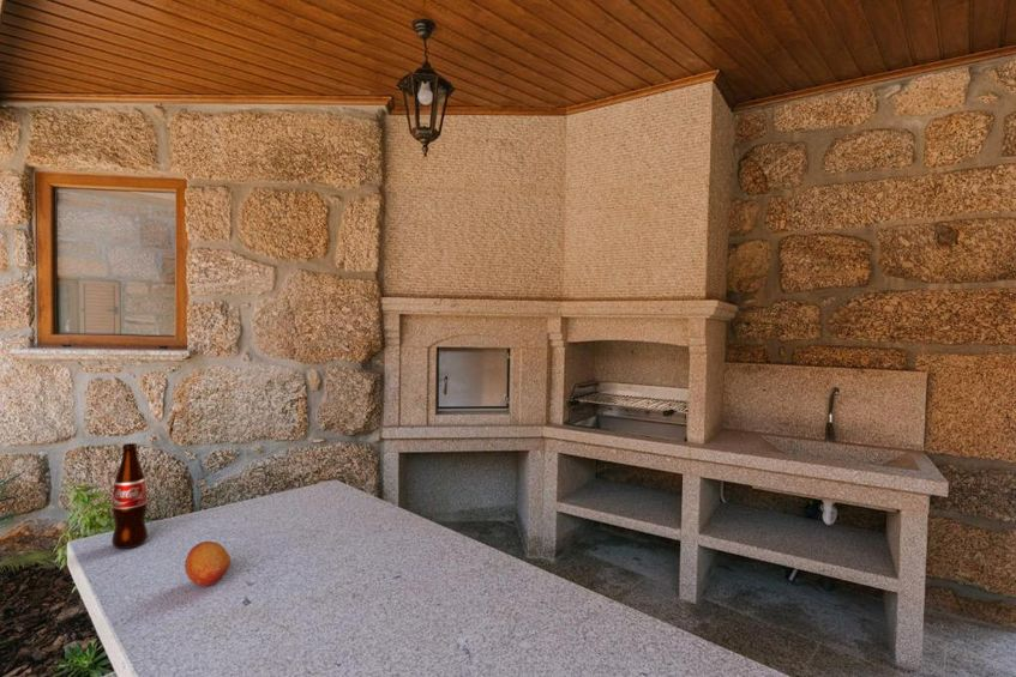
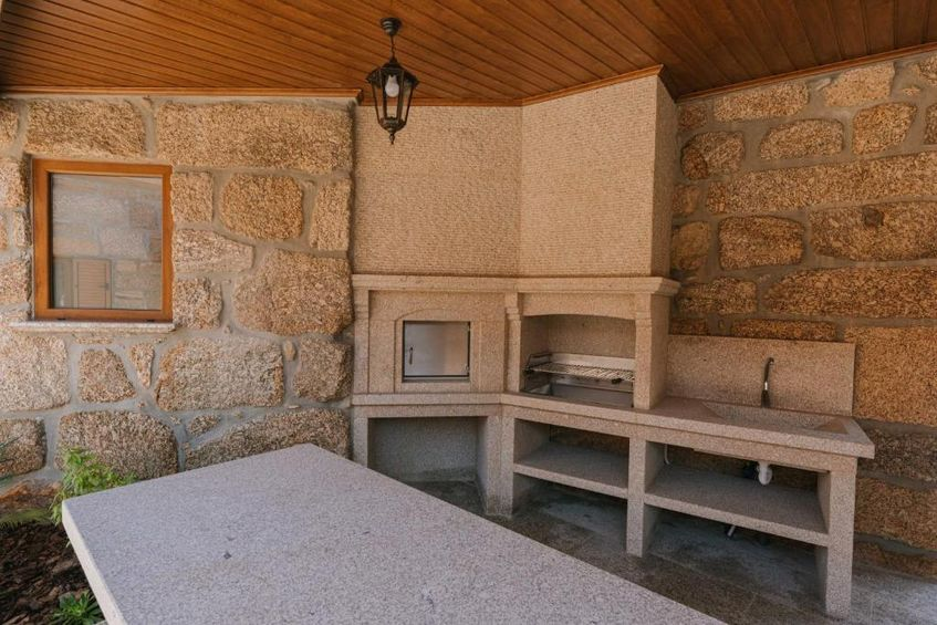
- fruit [184,540,232,587]
- bottle [110,442,149,550]
